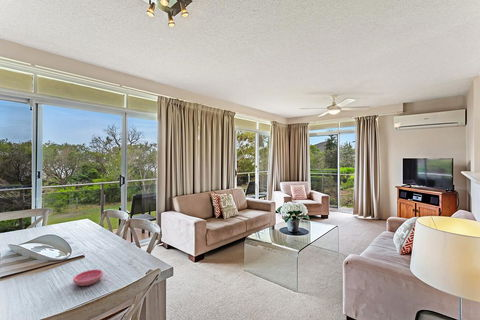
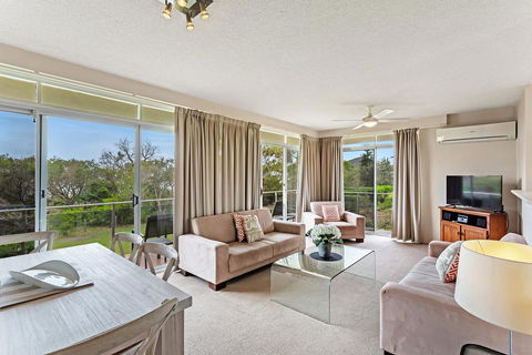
- saucer [72,268,104,287]
